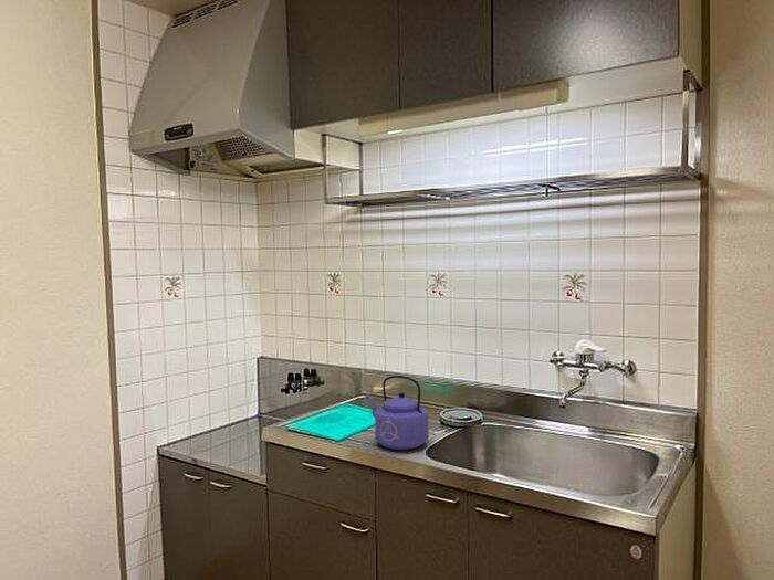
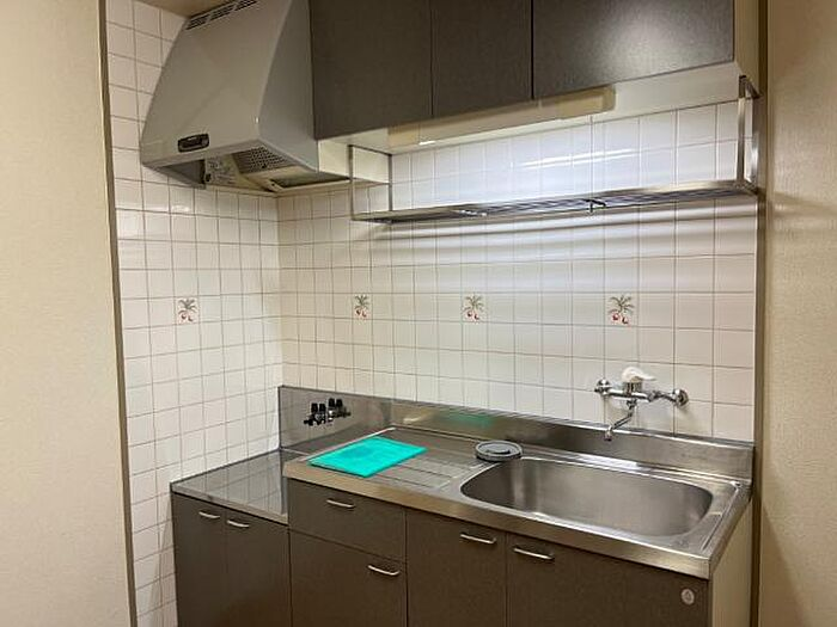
- kettle [365,375,430,451]
